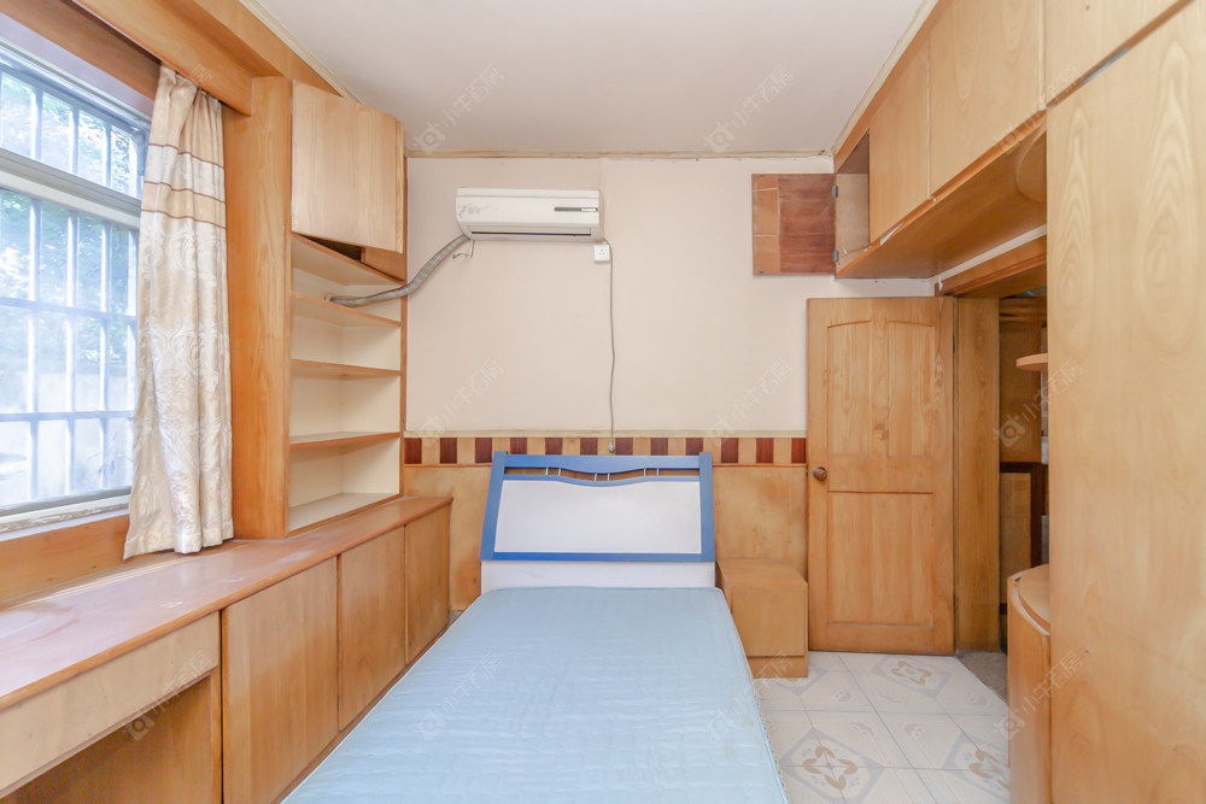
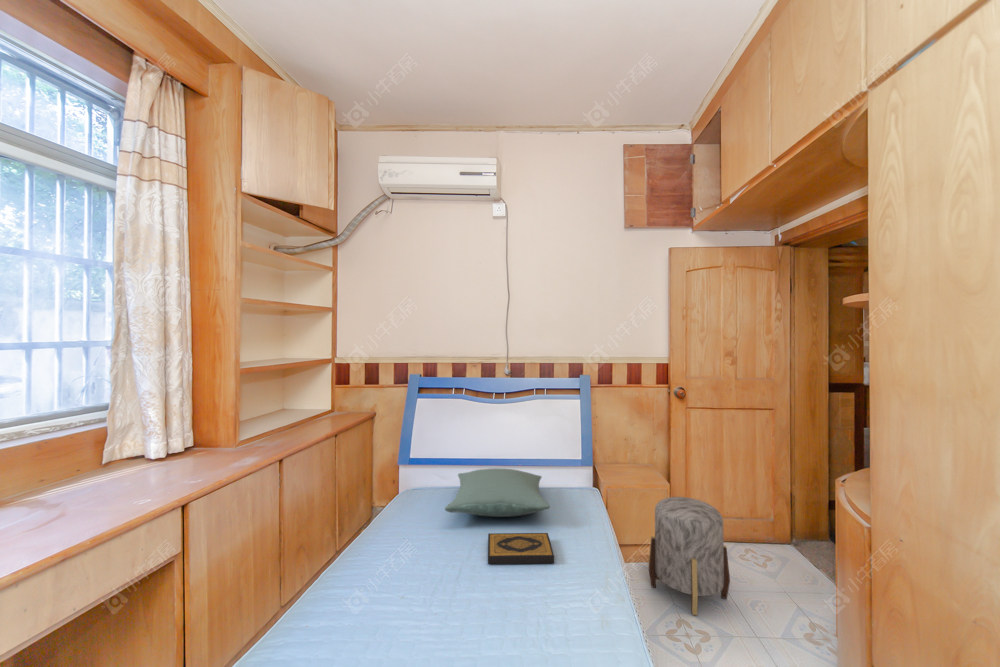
+ pillow [444,468,551,518]
+ stool [647,496,731,616]
+ hardback book [487,532,555,565]
